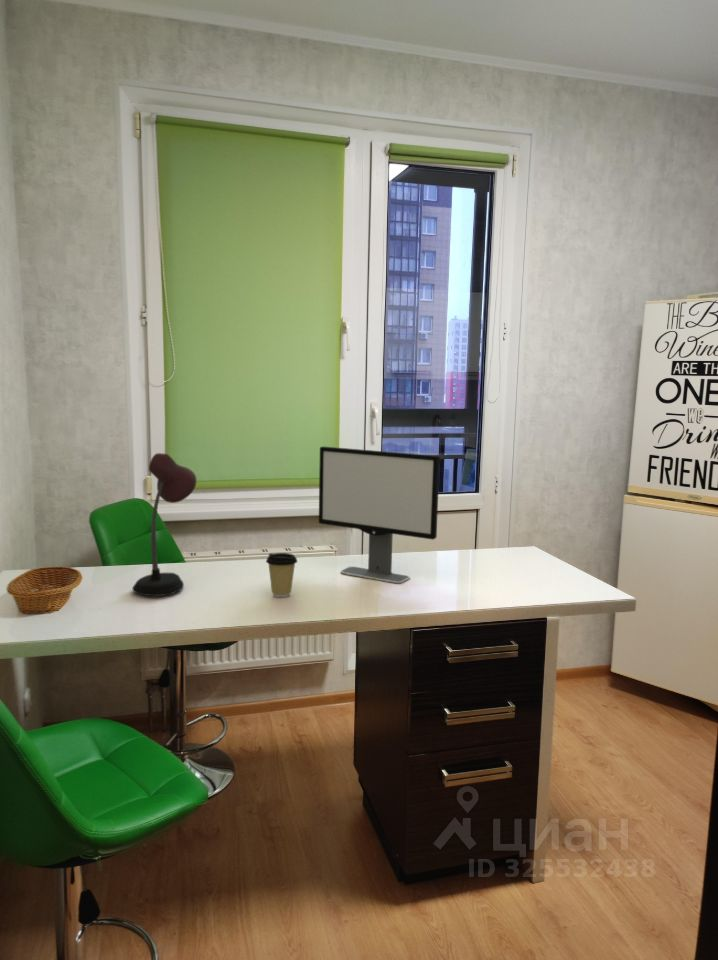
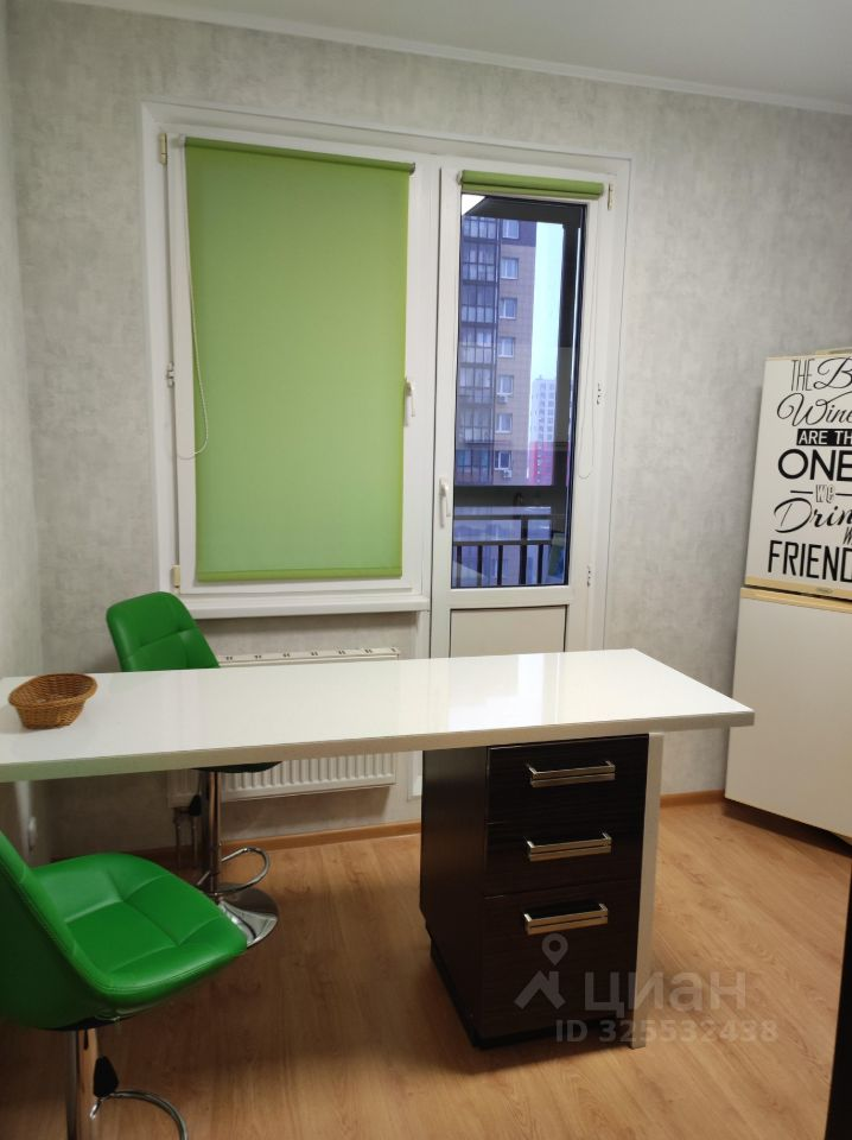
- computer monitor [318,446,441,584]
- desk lamp [132,452,198,597]
- coffee cup [265,552,298,598]
